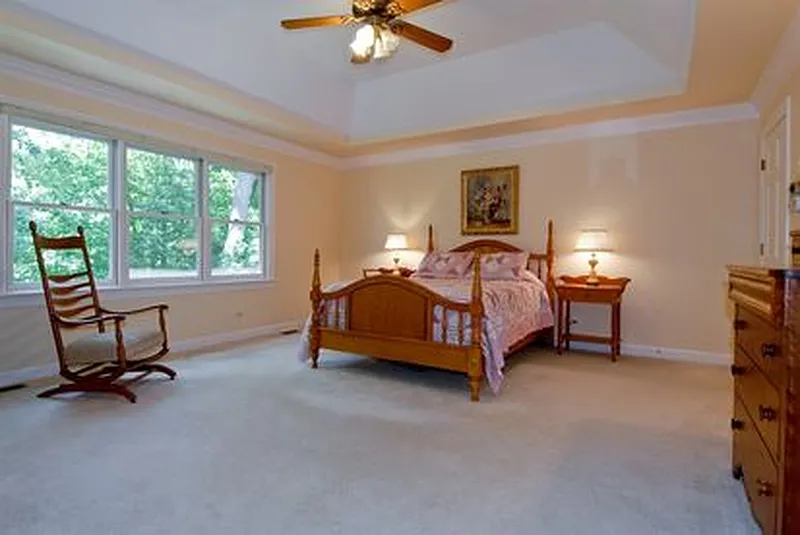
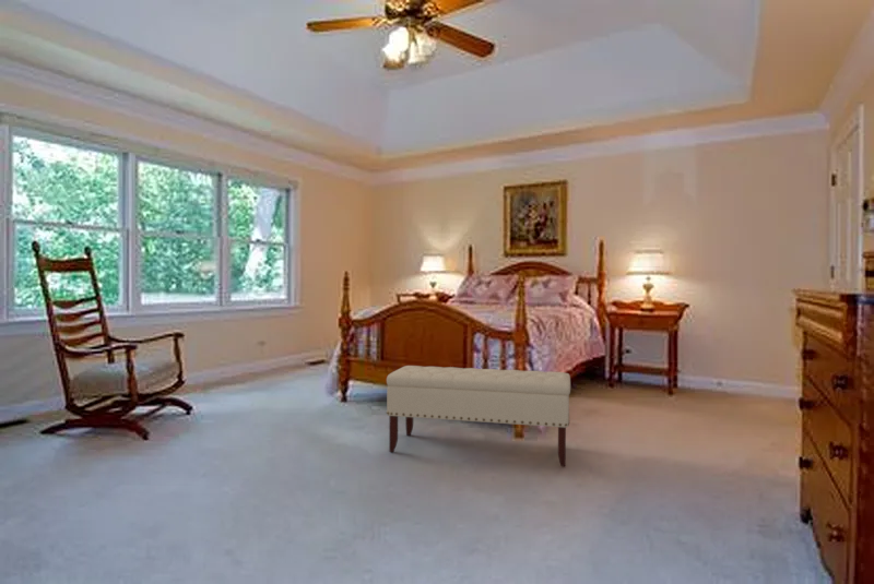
+ bench [386,365,571,467]
